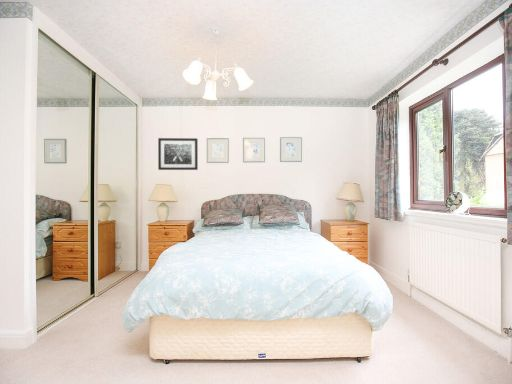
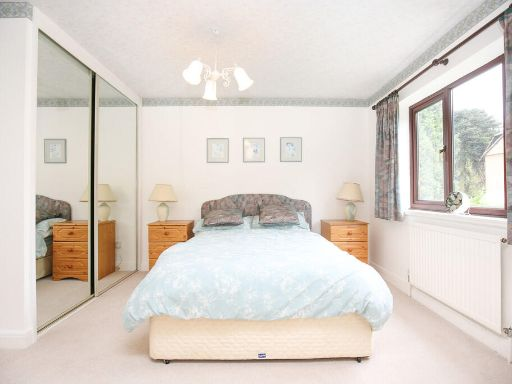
- wall art [157,137,199,171]
